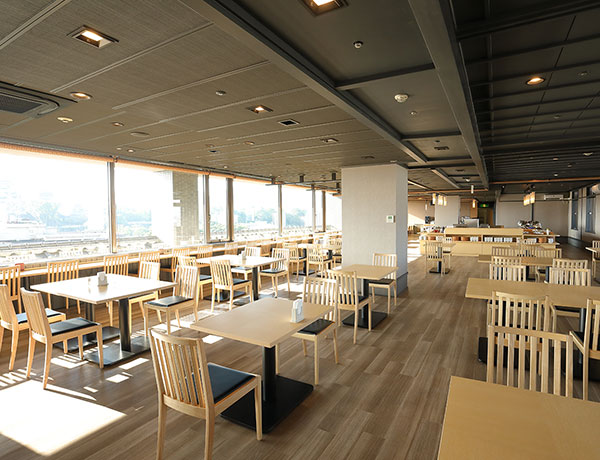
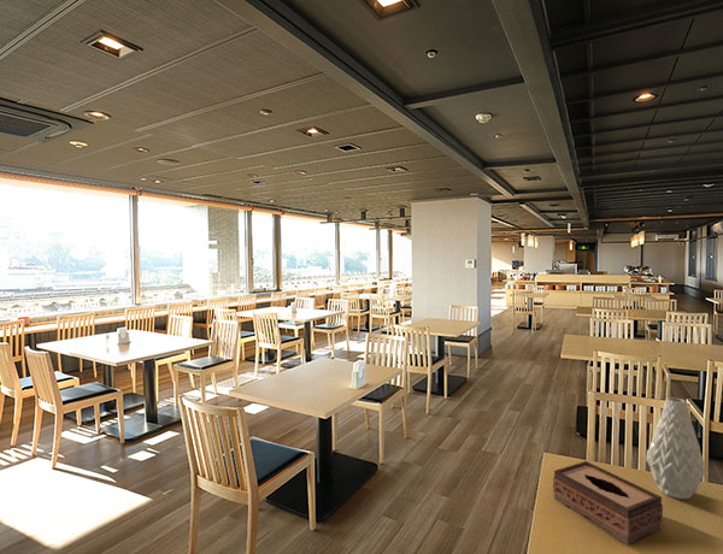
+ tissue box [552,460,664,546]
+ vase [645,396,707,500]
